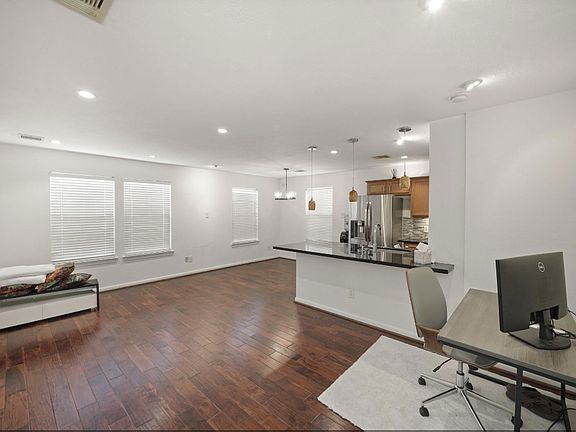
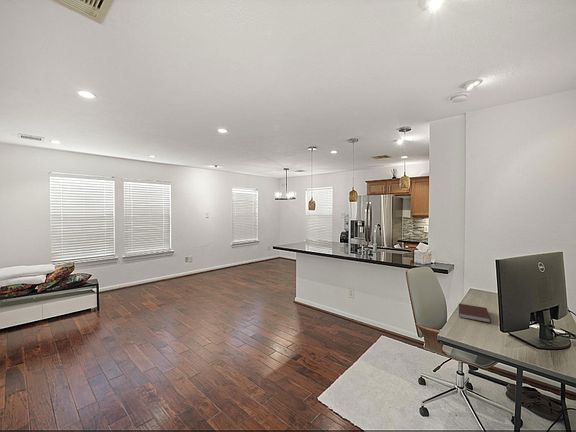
+ notebook [458,303,492,324]
